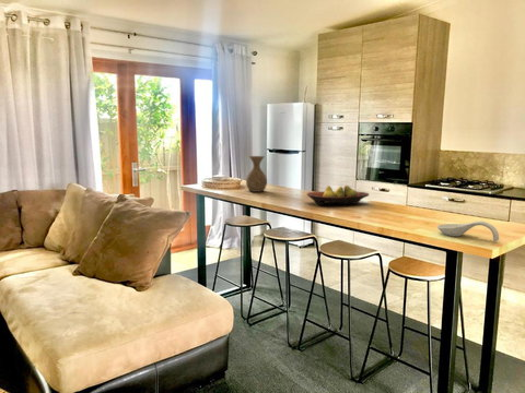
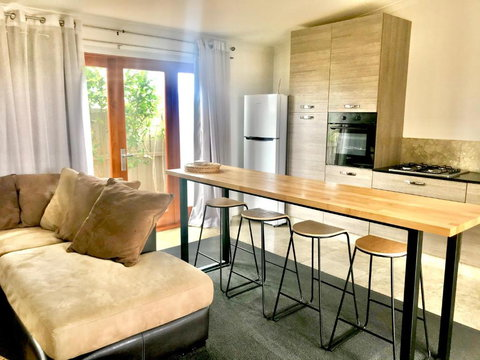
- spoon rest [436,221,500,242]
- vase [245,155,268,193]
- fruit bowl [305,184,370,206]
